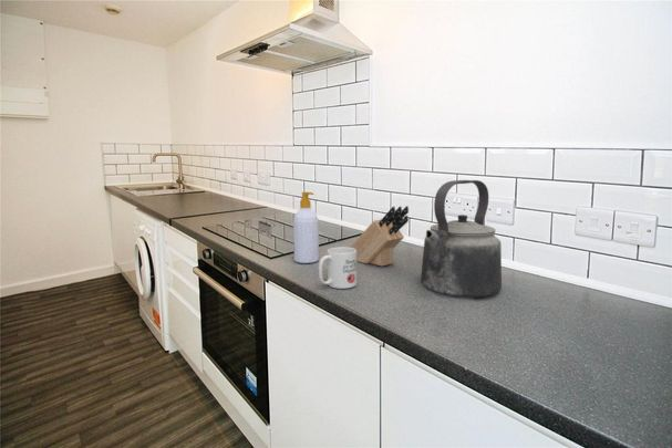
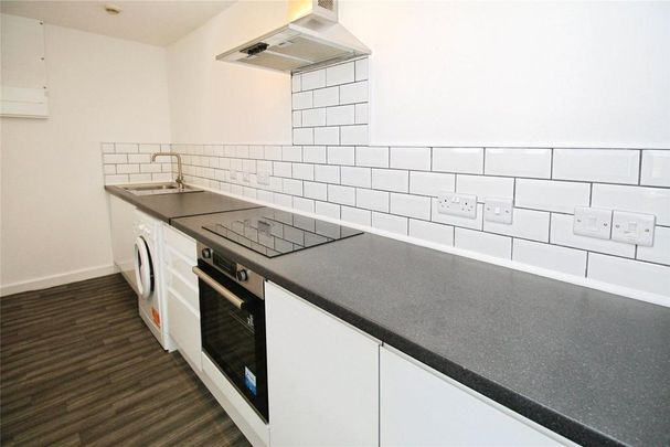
- soap bottle [292,191,320,264]
- mug [318,246,358,290]
- kettle [420,179,503,299]
- knife block [349,205,410,268]
